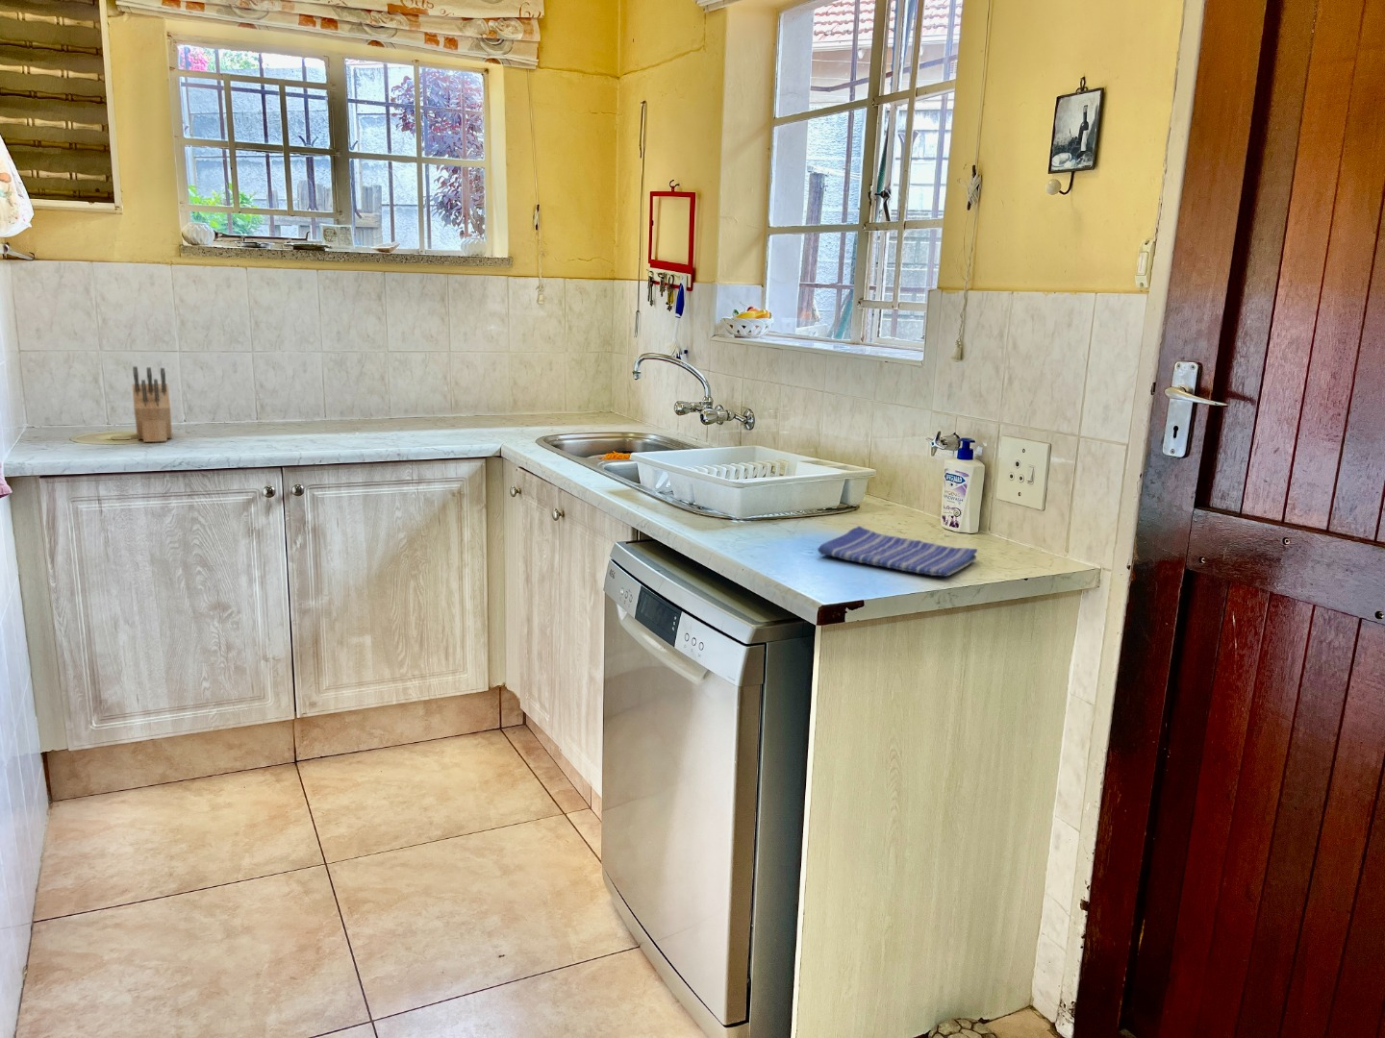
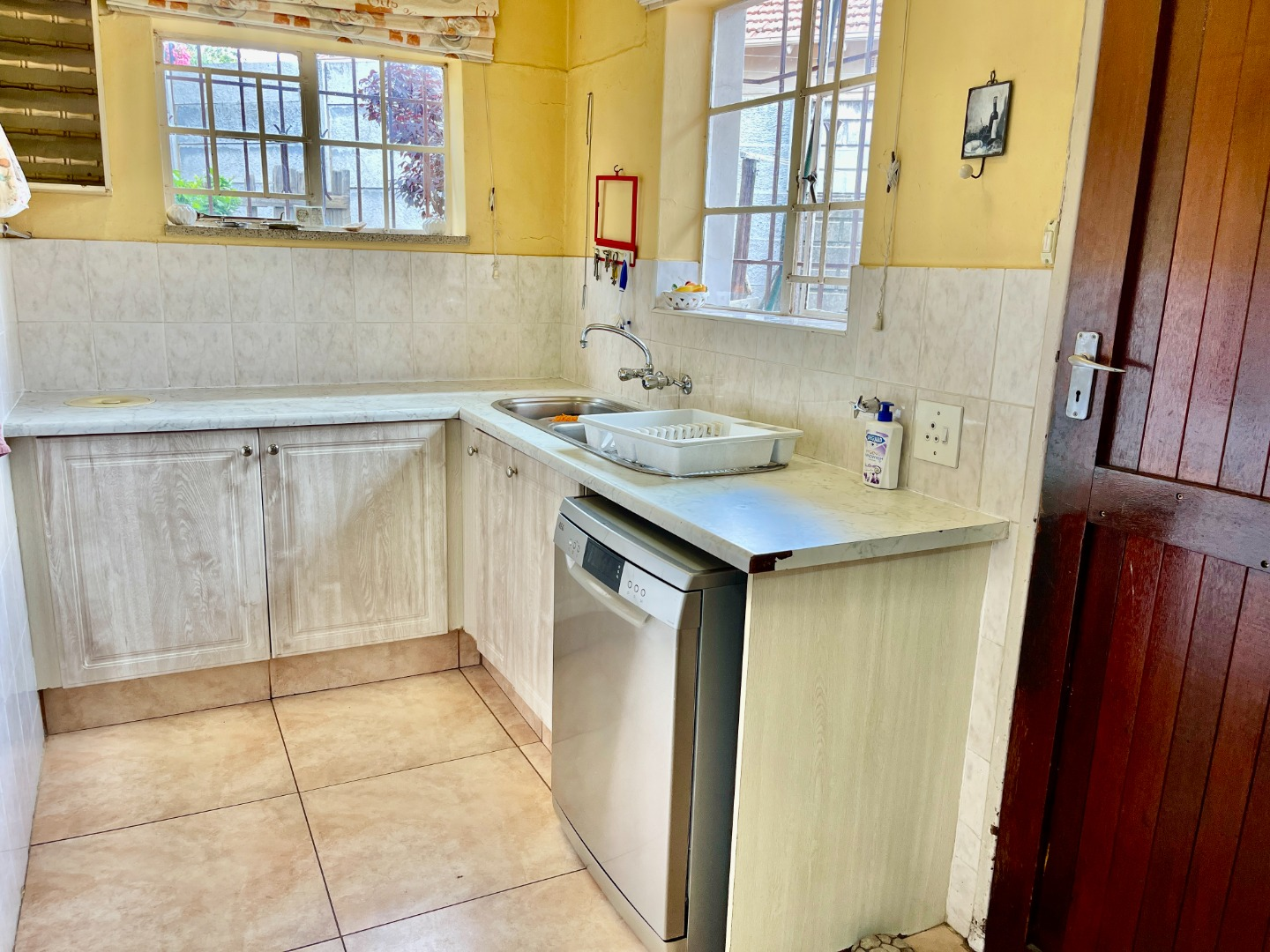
- knife block [132,365,173,443]
- dish towel [817,524,978,578]
